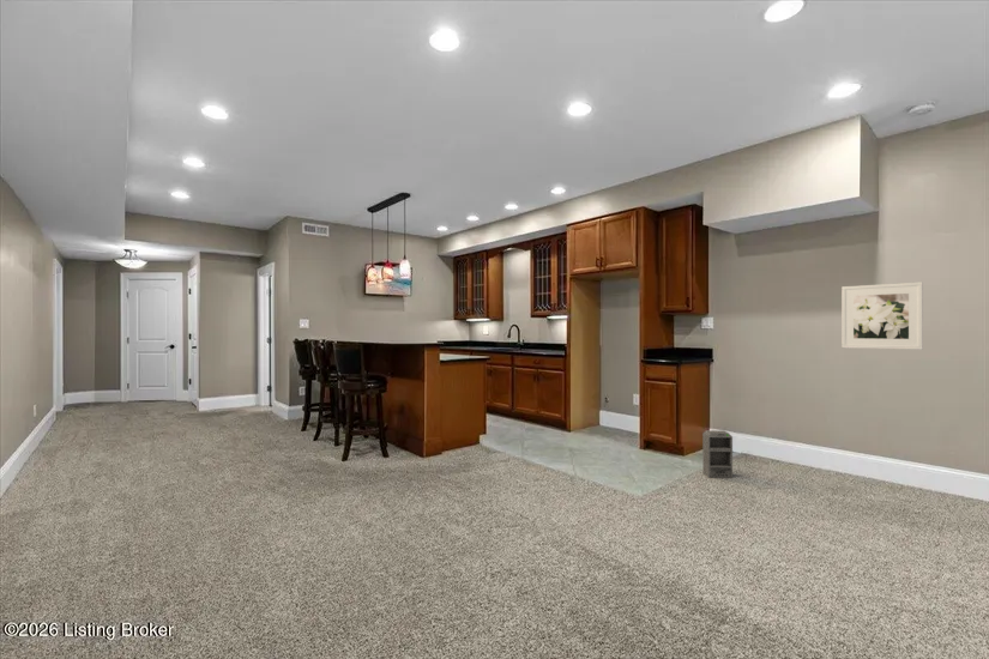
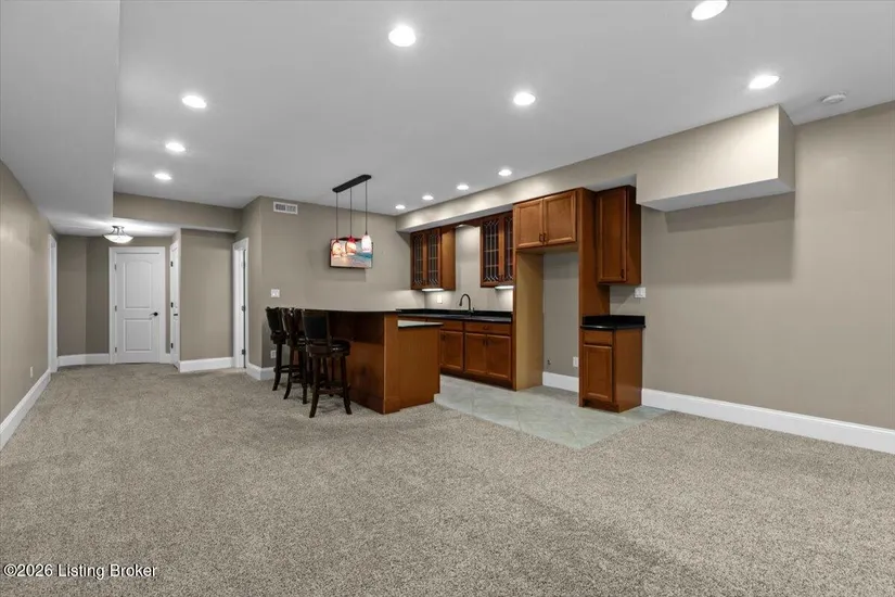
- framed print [840,282,924,351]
- speaker [701,429,734,479]
